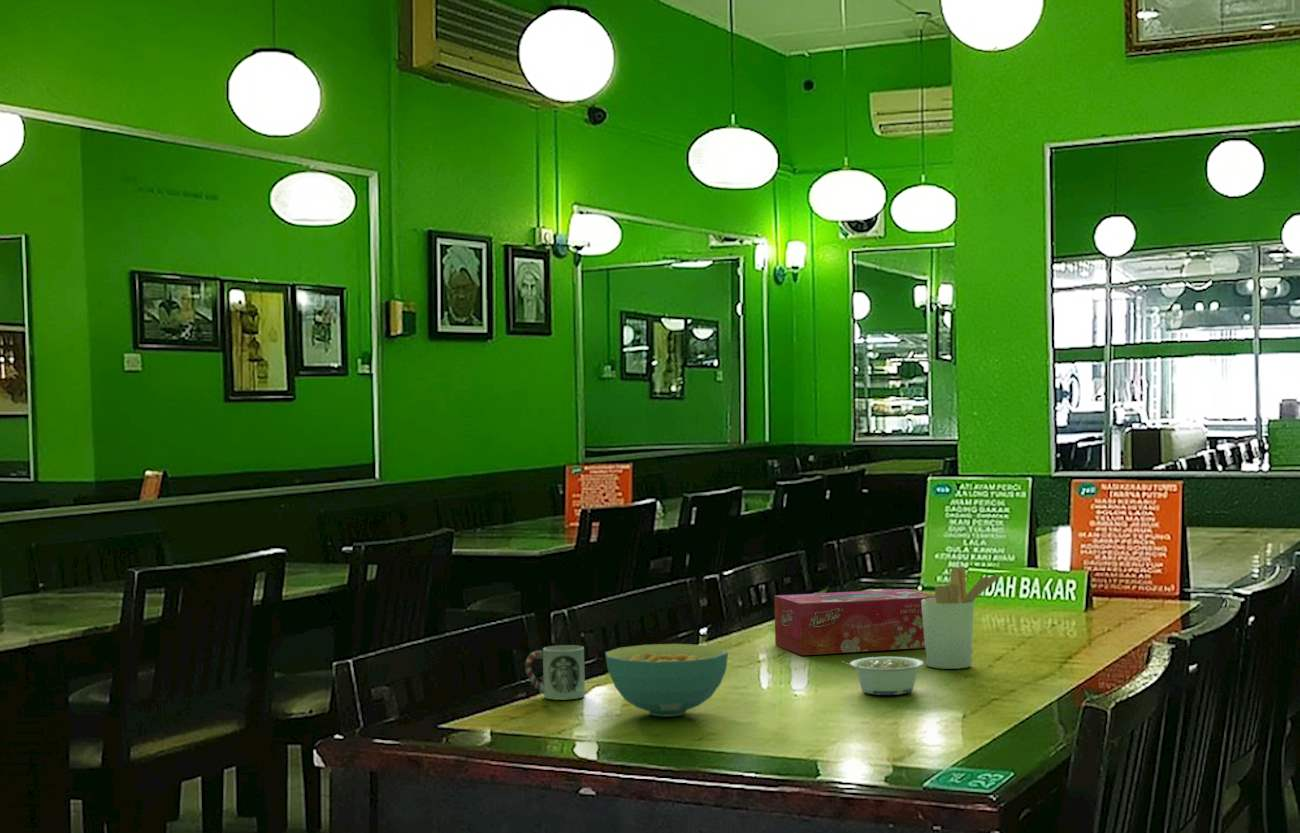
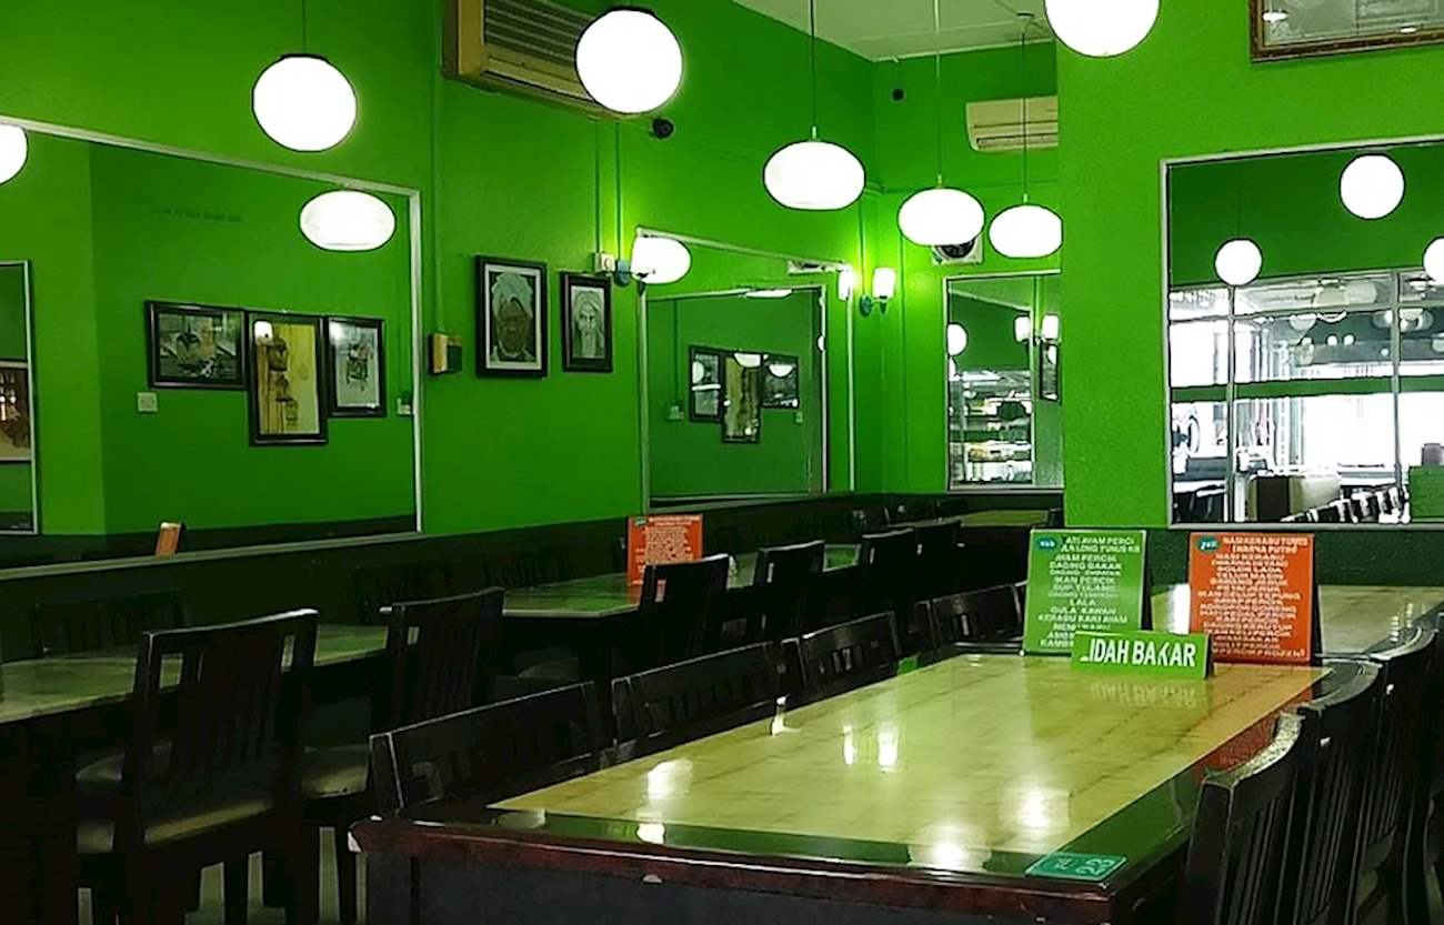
- legume [841,656,925,696]
- tissue box [773,588,936,656]
- utensil holder [921,565,1003,670]
- cup [524,644,586,701]
- cereal bowl [604,643,729,718]
